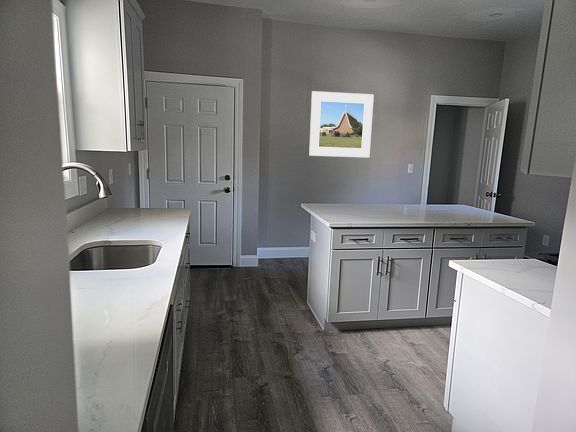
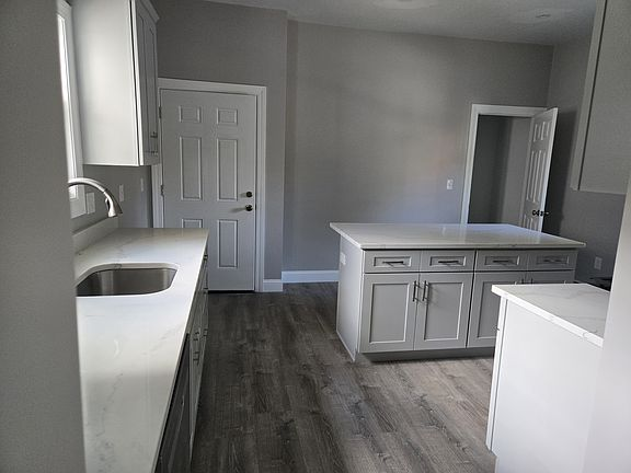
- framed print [308,90,375,159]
